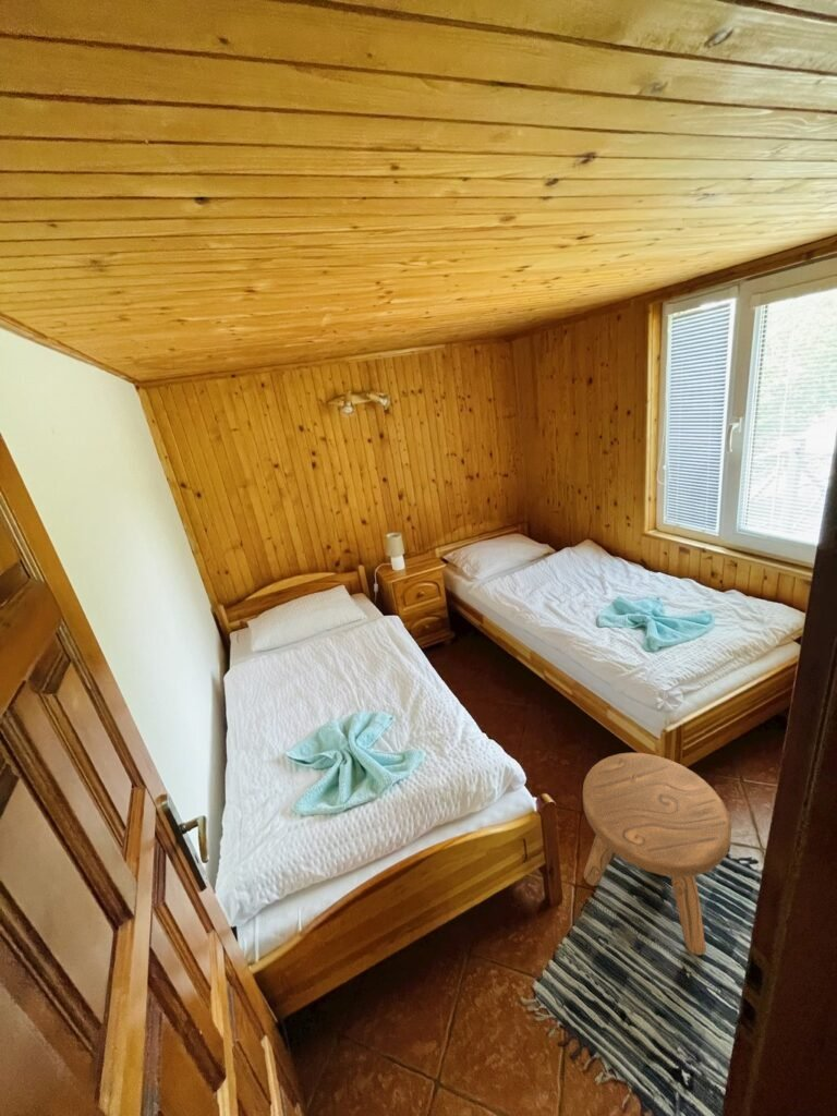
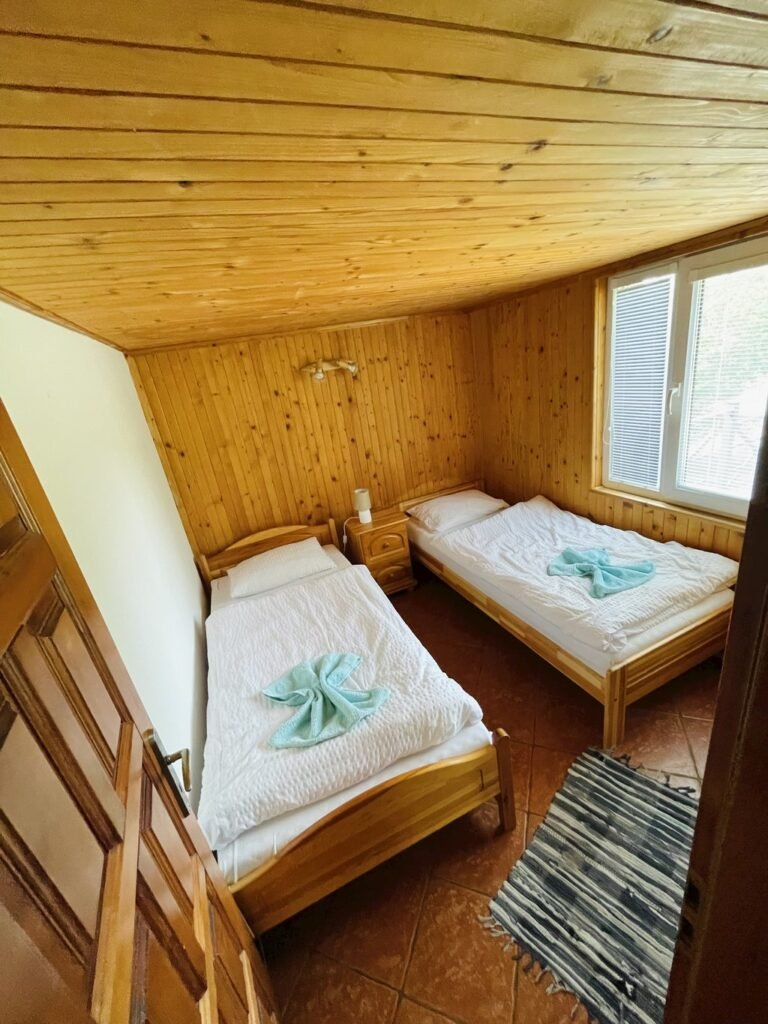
- stool [582,752,732,956]
